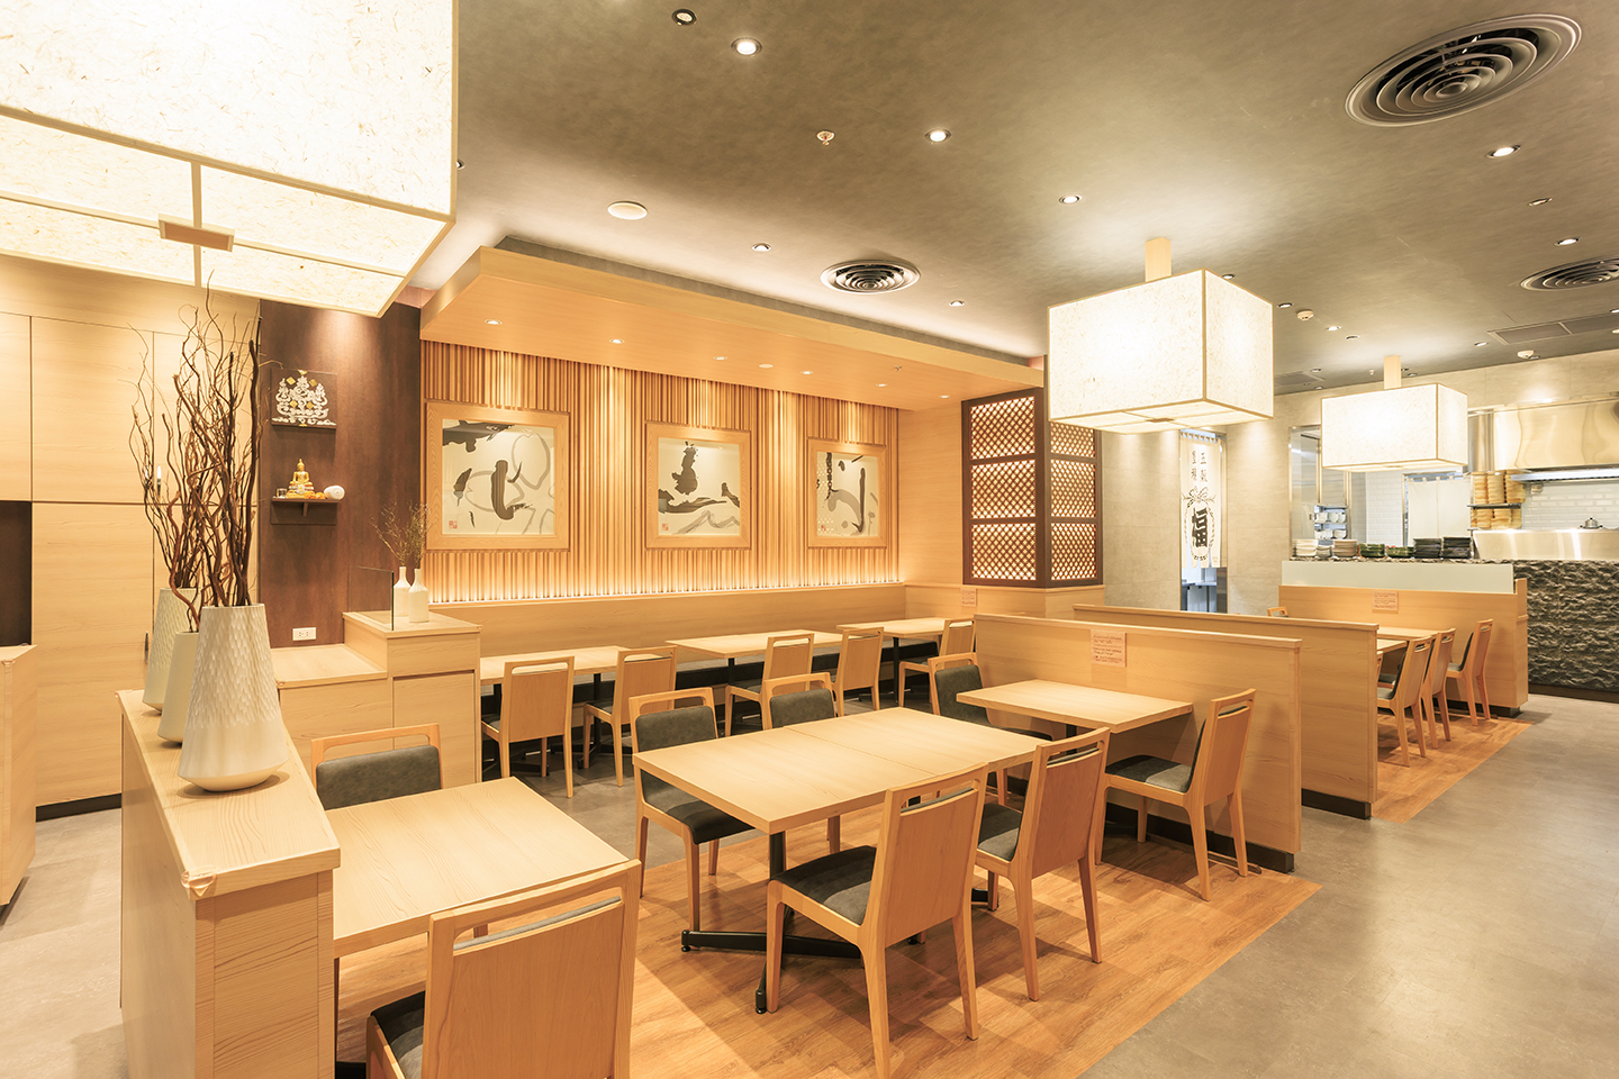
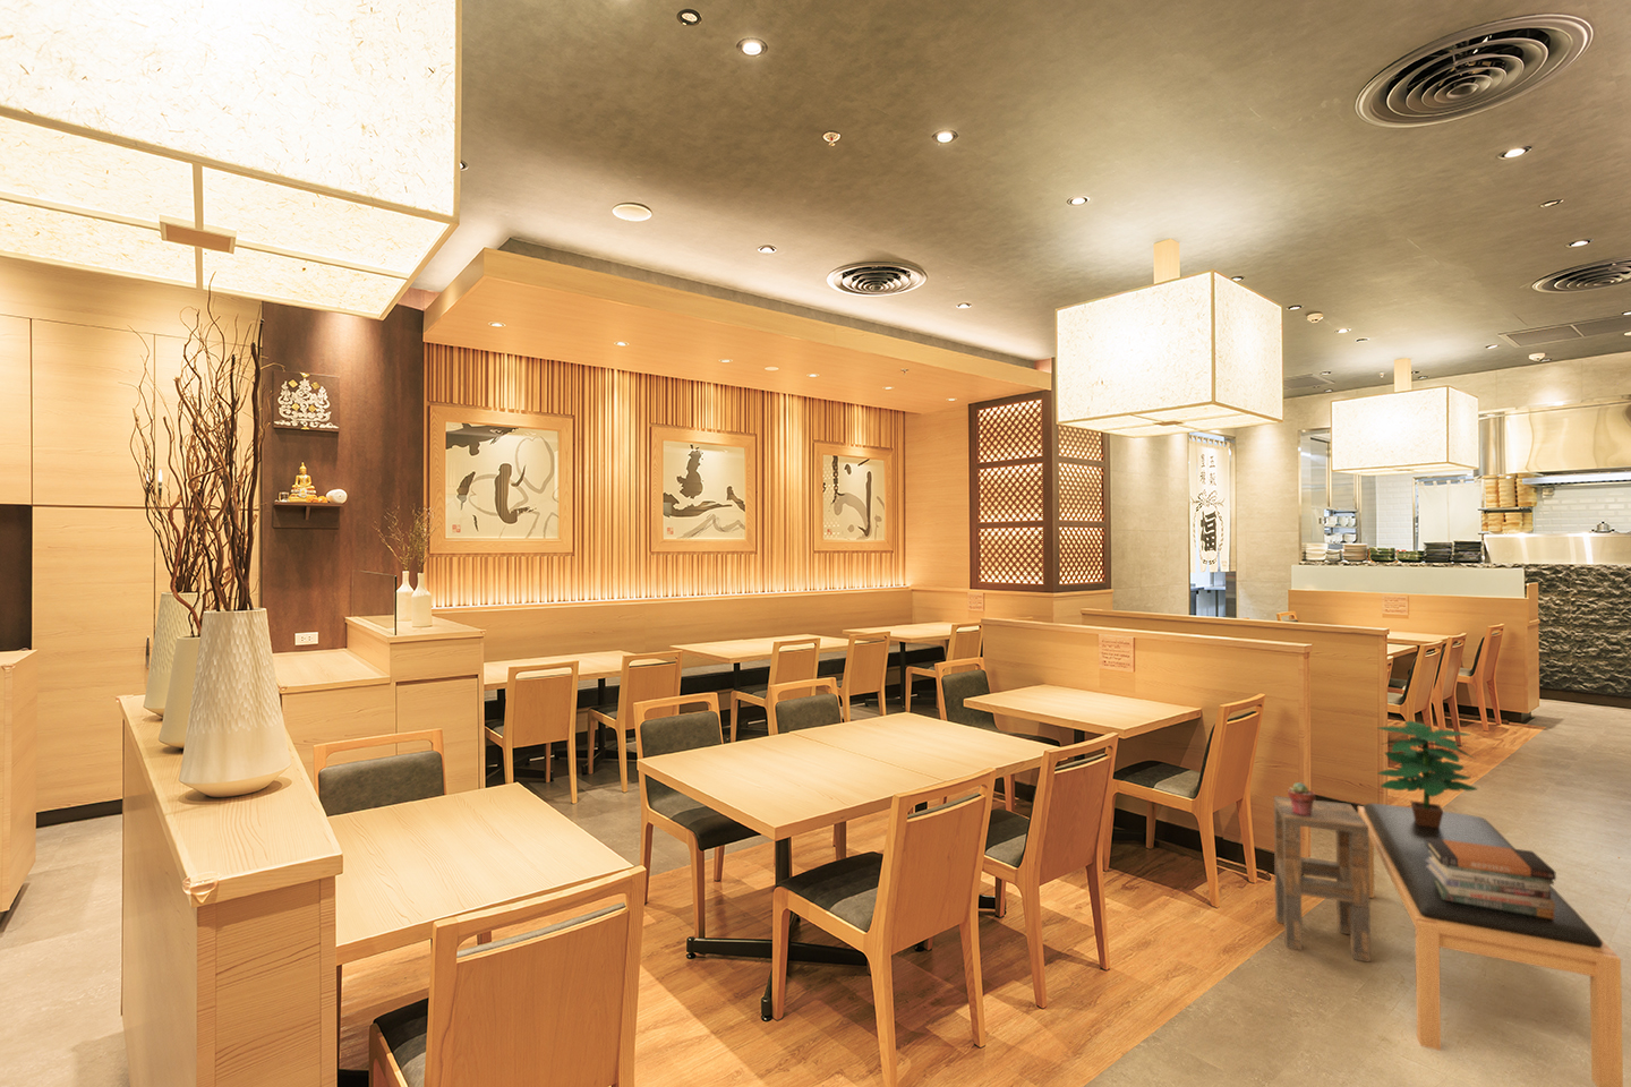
+ bench [1357,803,1624,1087]
+ book stack [1426,838,1557,920]
+ side table [1273,795,1371,963]
+ potted plant [1376,721,1479,827]
+ potted succulent [1286,781,1317,816]
